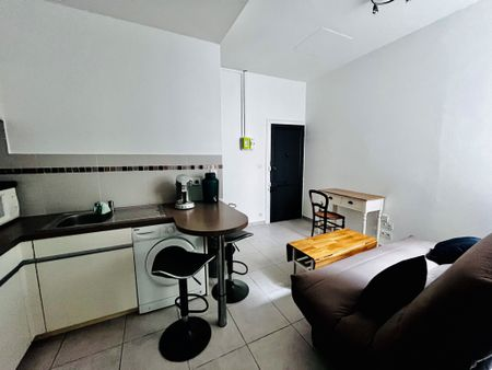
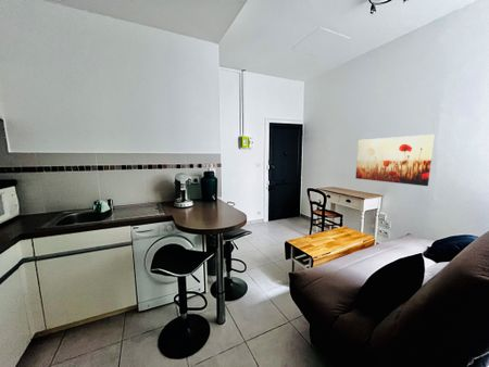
+ wall art [354,134,436,187]
